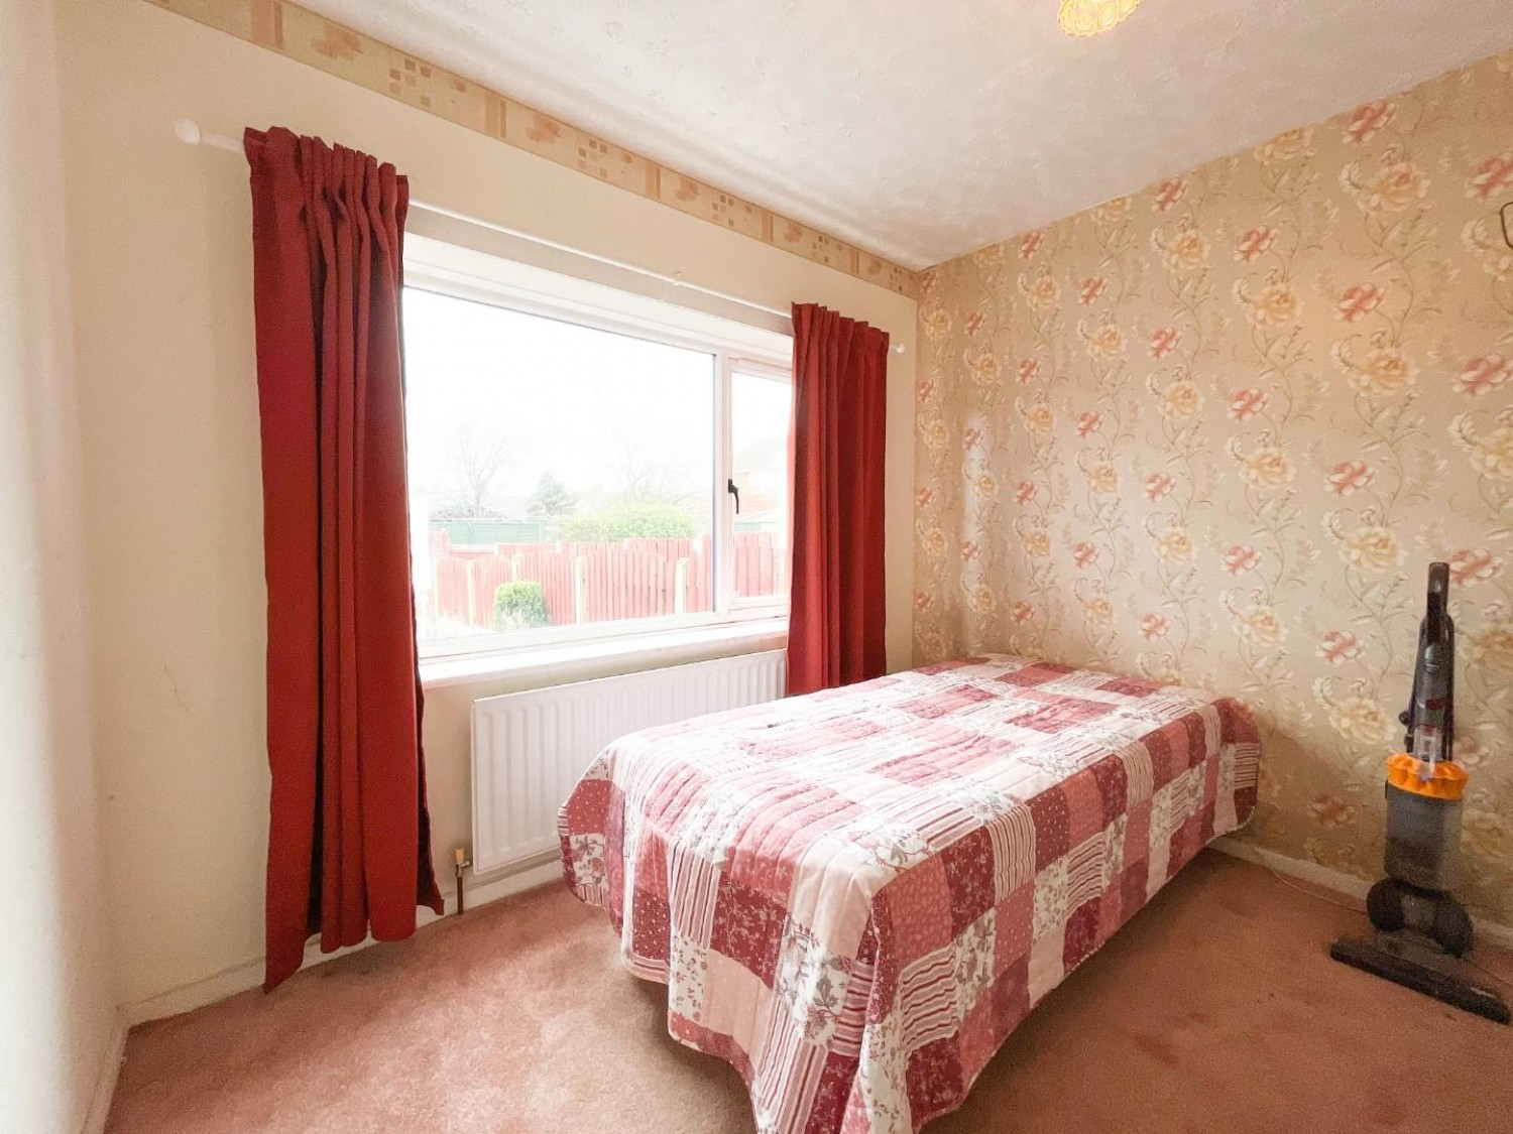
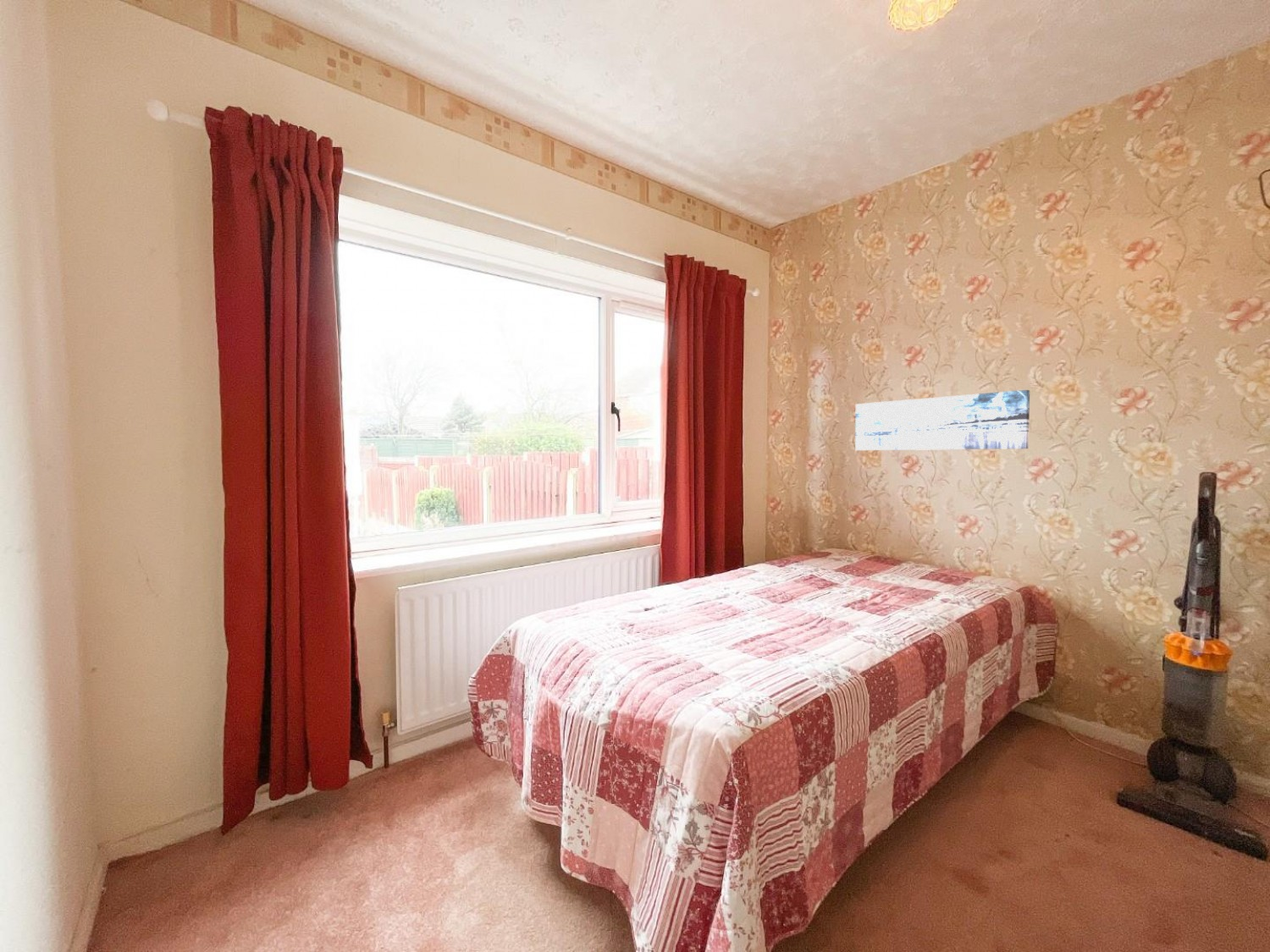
+ wall art [854,389,1030,451]
